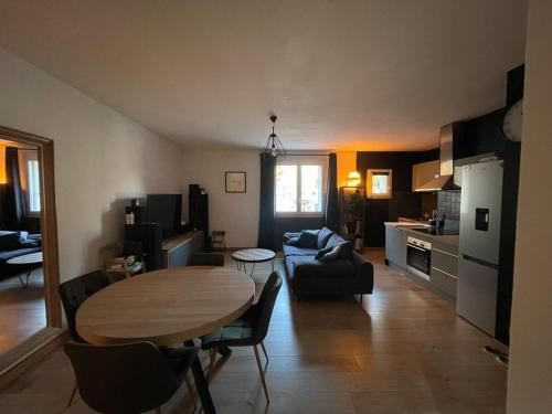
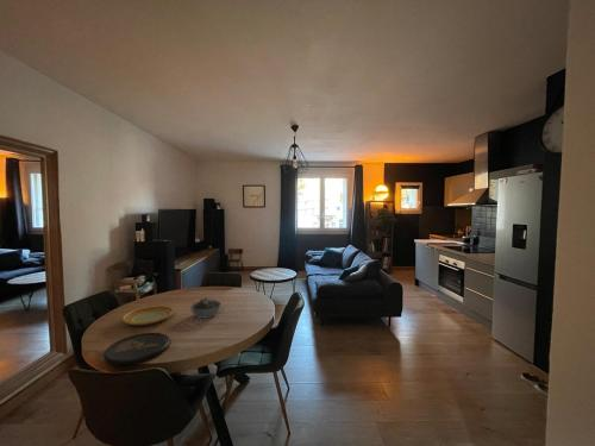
+ plate [121,304,175,327]
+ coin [102,332,171,366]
+ bowl [189,296,223,320]
